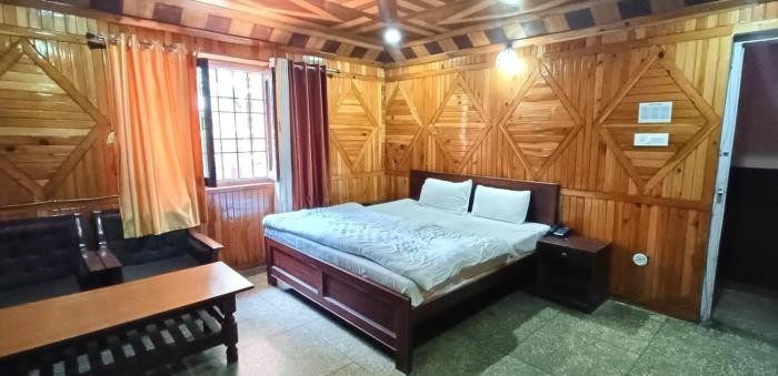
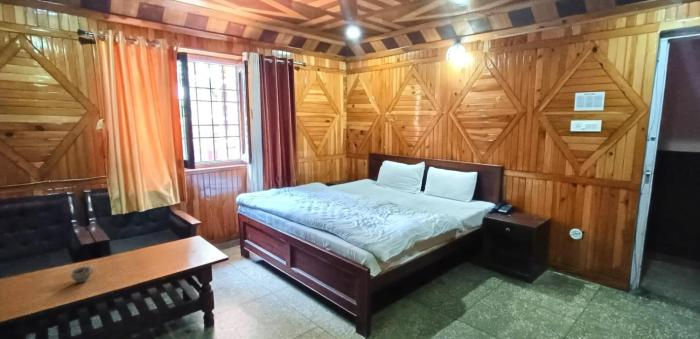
+ cup [69,264,95,284]
